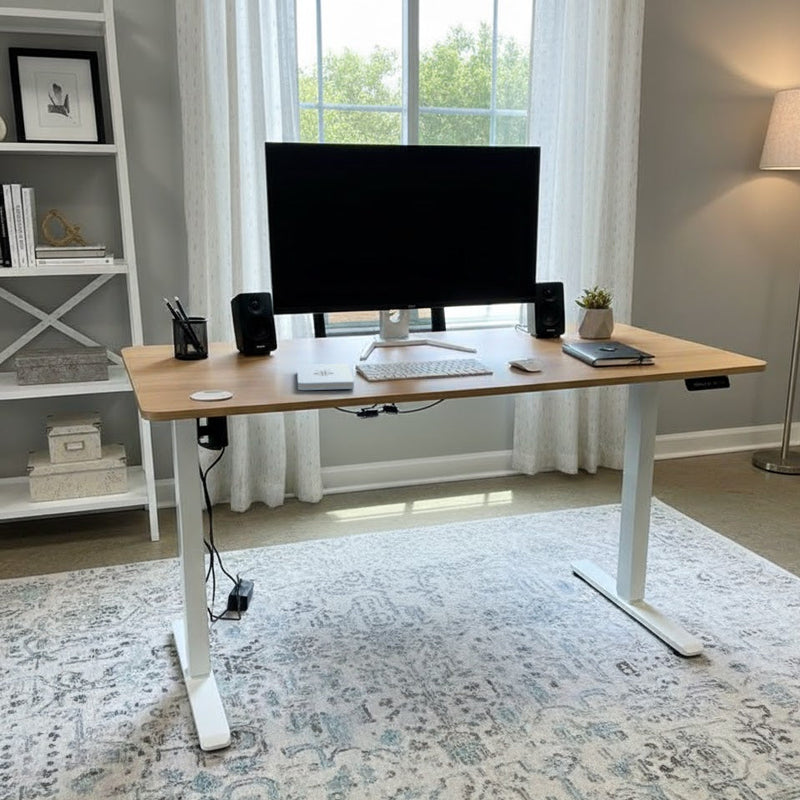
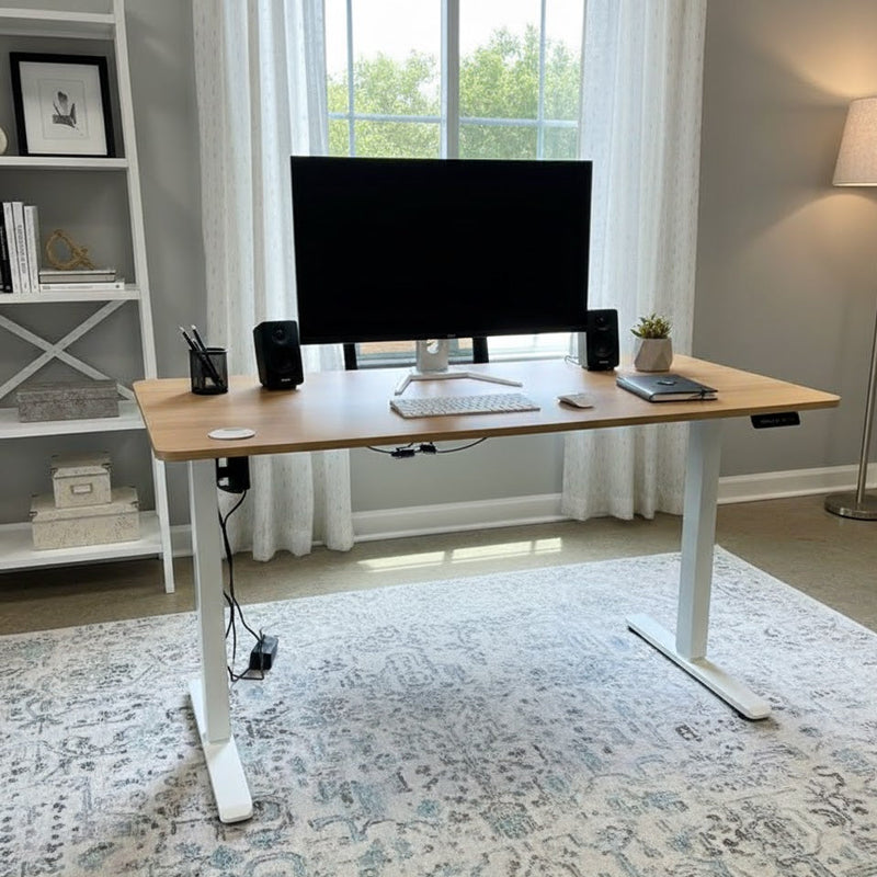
- notepad [296,363,355,391]
